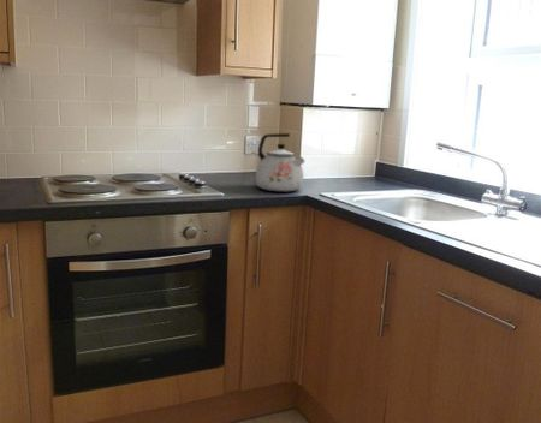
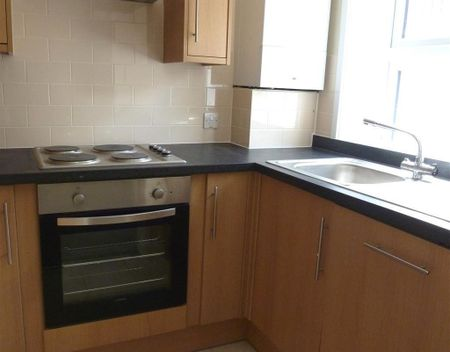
- kettle [255,132,305,192]
